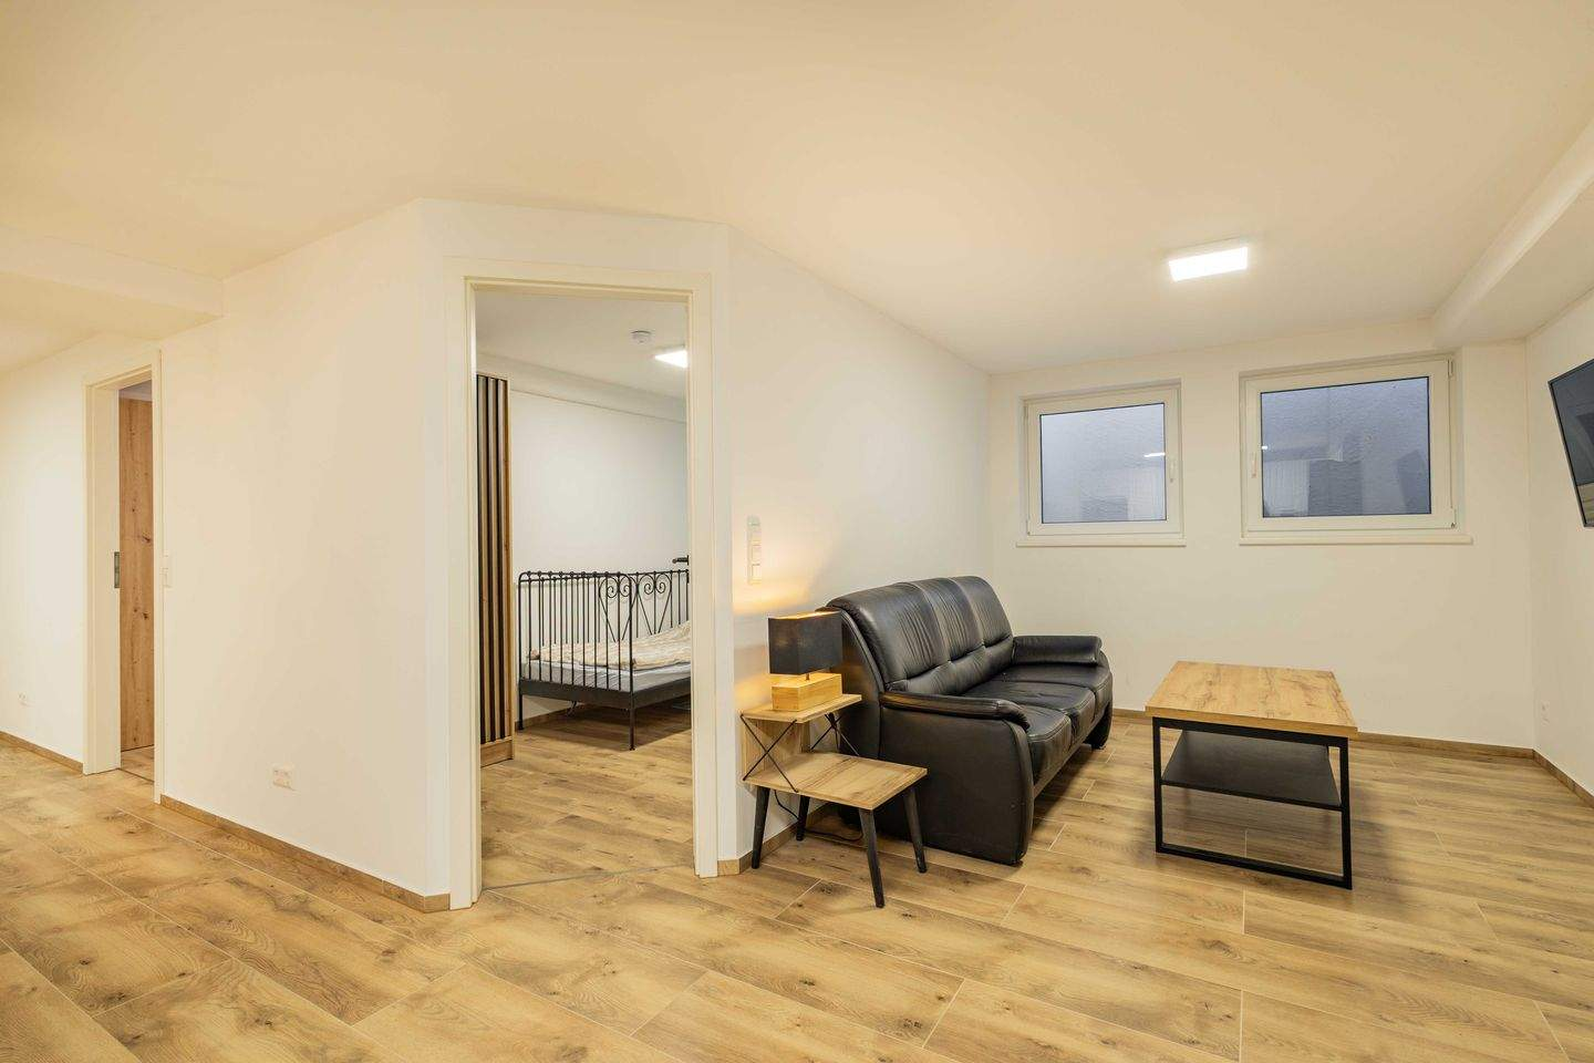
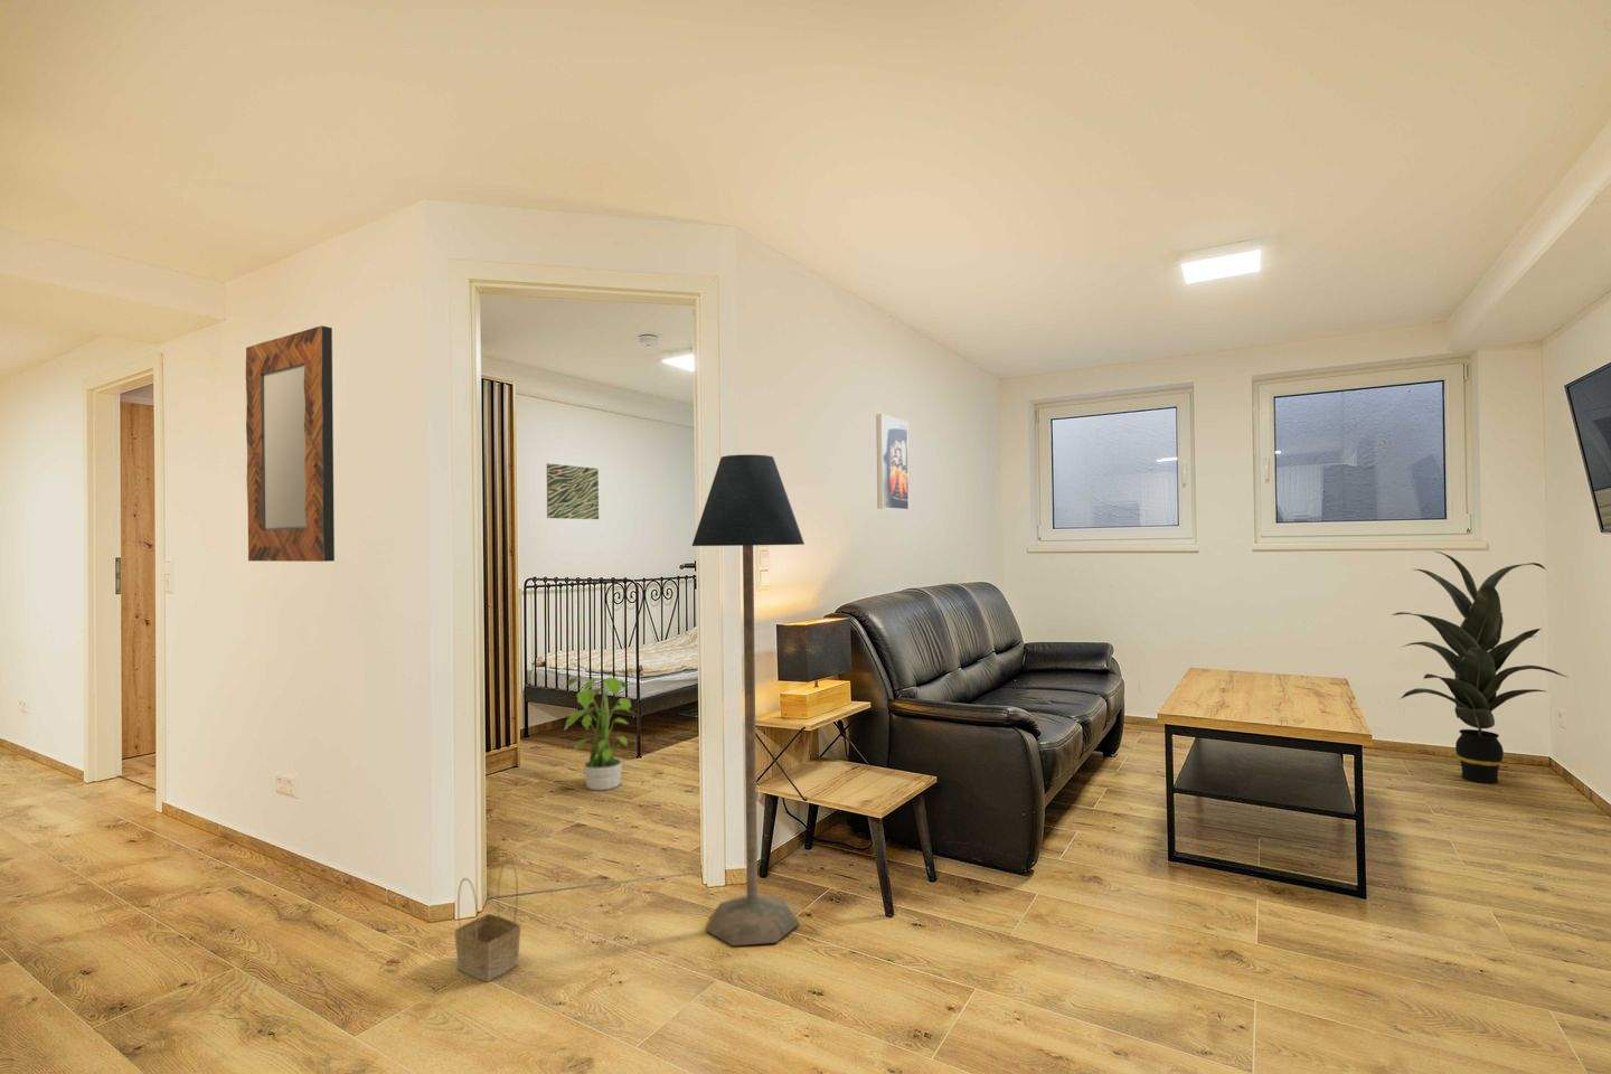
+ indoor plant [1390,550,1569,784]
+ potted plant [562,670,638,791]
+ basket [453,859,521,983]
+ home mirror [245,325,336,562]
+ wall art [545,461,599,520]
+ floor lamp [692,453,805,947]
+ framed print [875,412,910,512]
